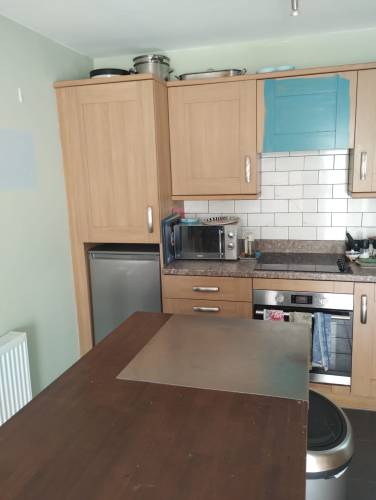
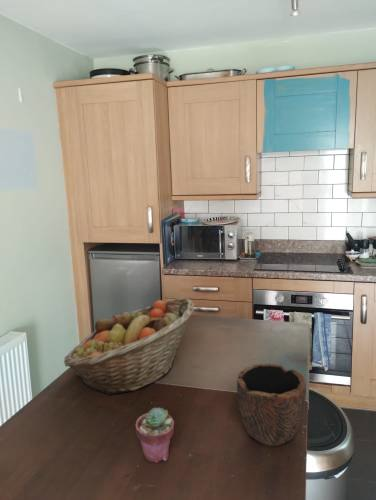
+ potted succulent [135,407,175,464]
+ bowl [236,363,307,447]
+ fruit basket [63,297,195,396]
